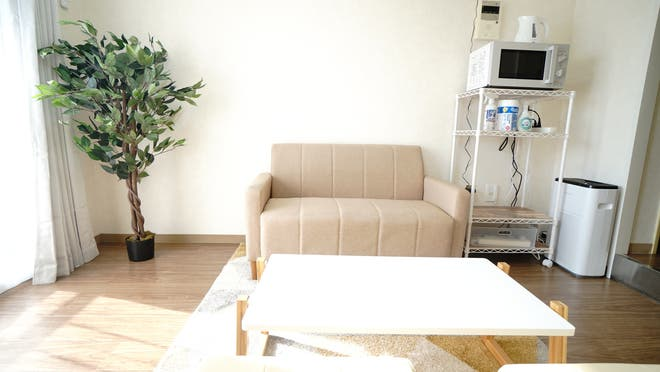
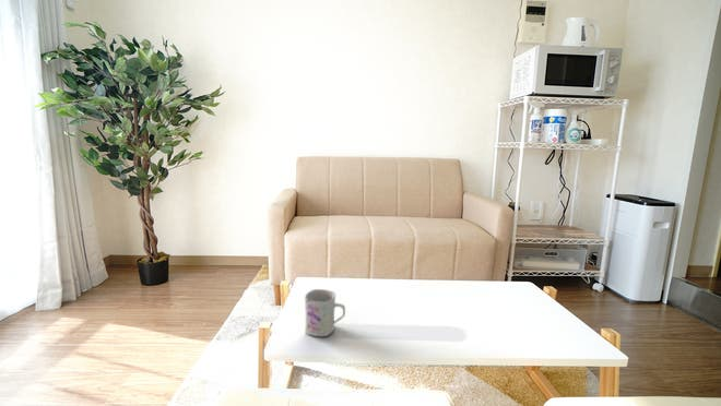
+ mug [304,288,346,337]
